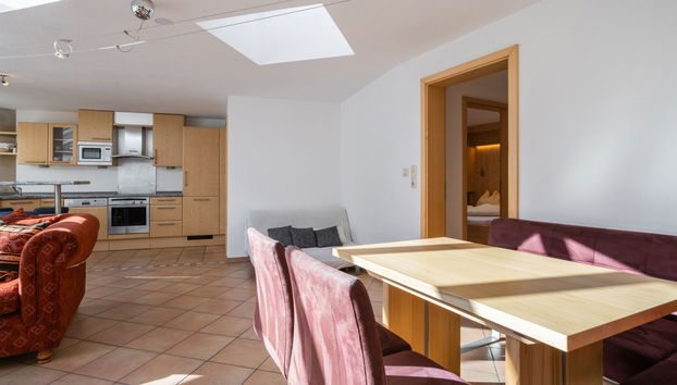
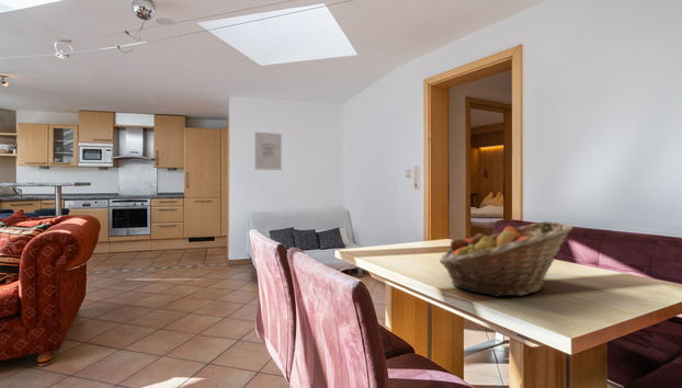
+ wall art [254,132,283,171]
+ fruit basket [439,220,575,298]
